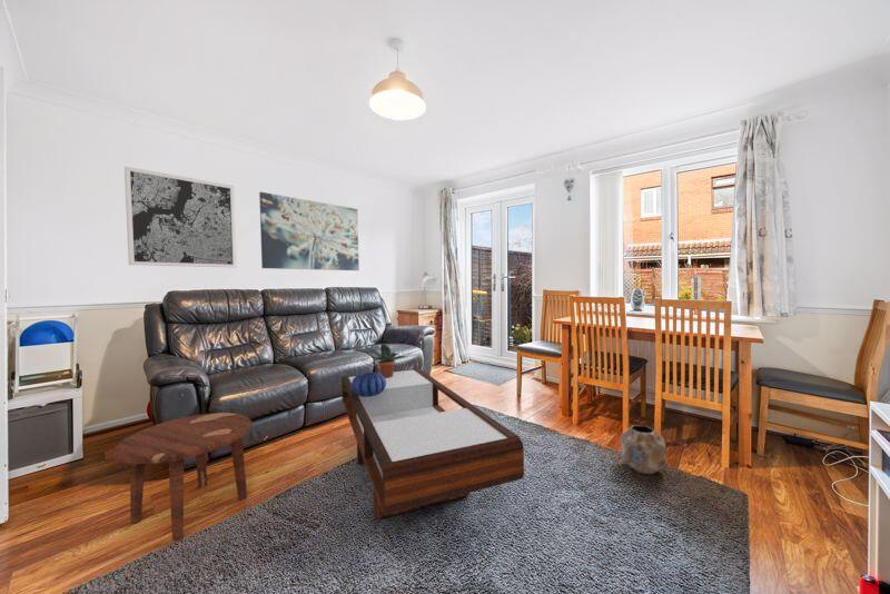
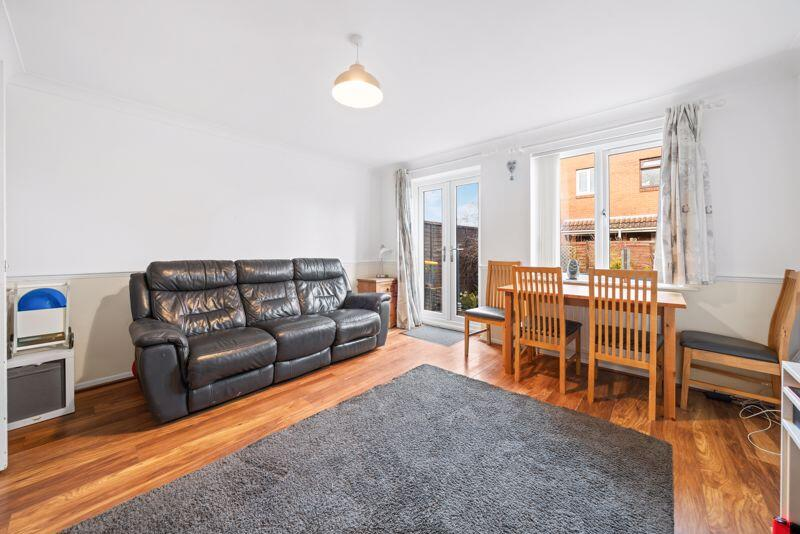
- wall art [123,166,238,268]
- potted plant [367,343,407,377]
- wall art [258,191,360,271]
- coffee table [340,367,525,519]
- side table [112,412,253,542]
- planter [620,424,668,475]
- decorative bowl [352,372,386,397]
